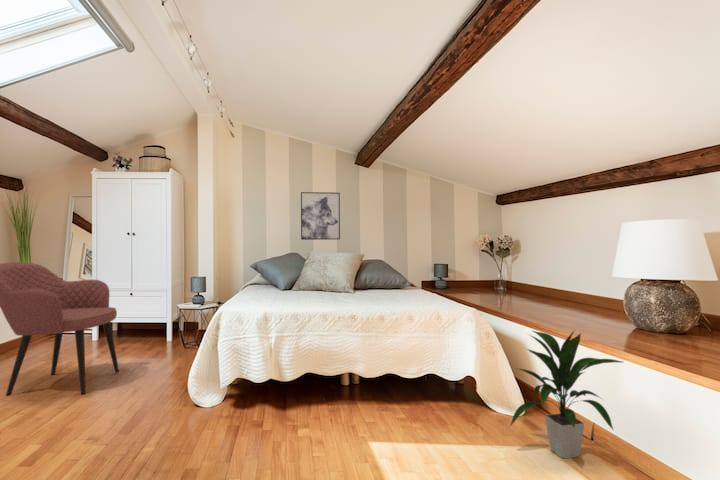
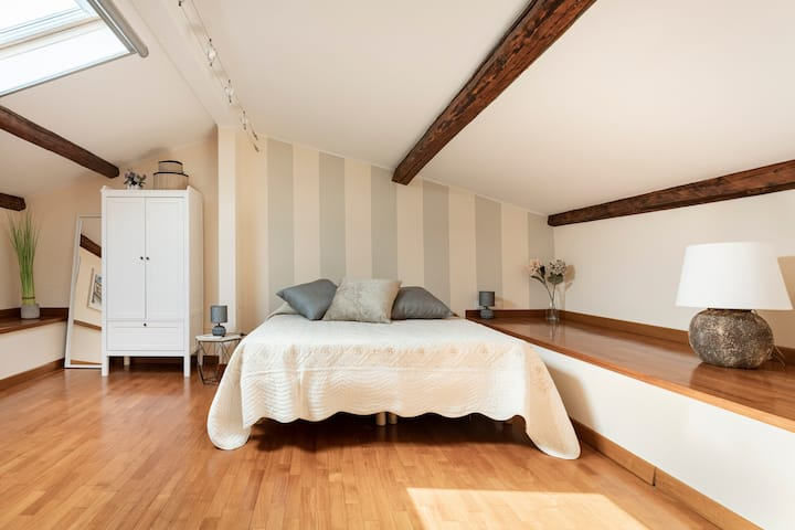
- armchair [0,261,120,397]
- wall art [300,191,341,241]
- indoor plant [509,328,623,459]
